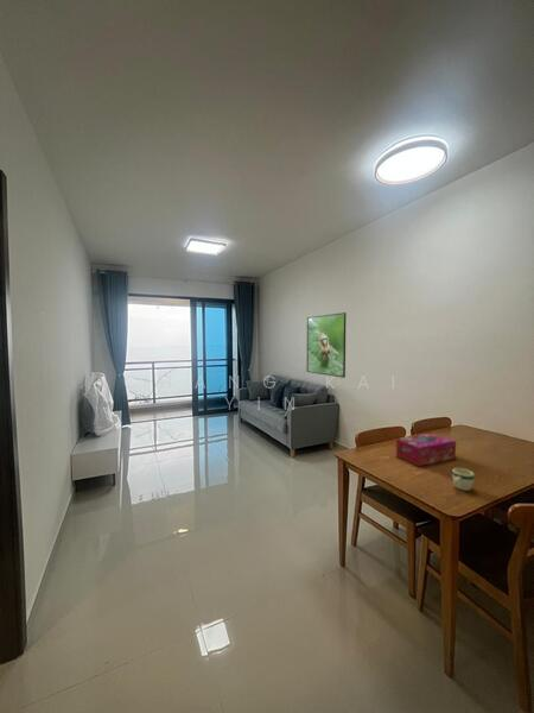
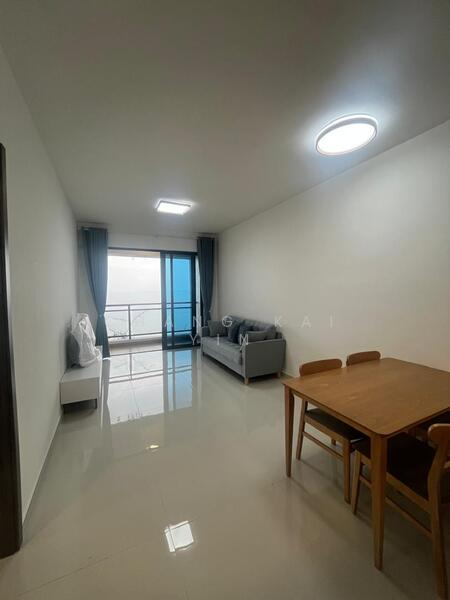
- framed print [306,311,348,379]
- mug [451,467,476,492]
- tissue box [395,433,457,467]
